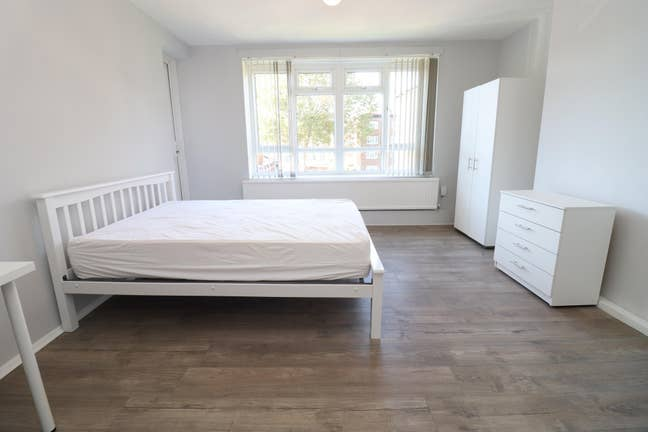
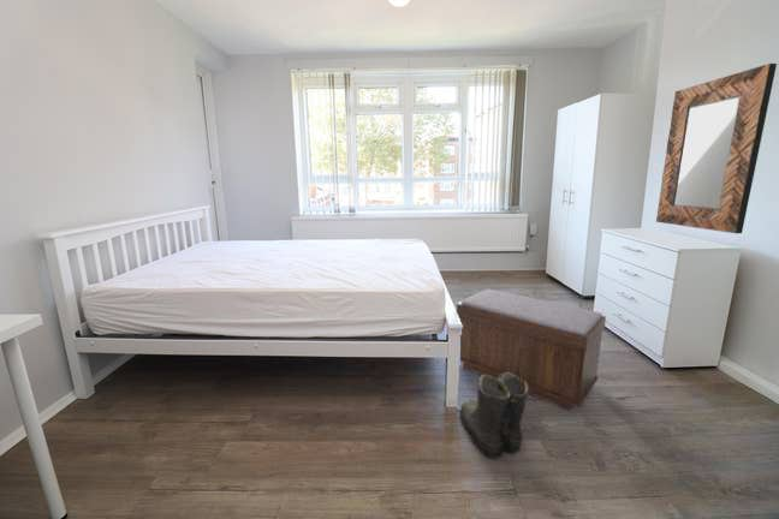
+ home mirror [655,62,778,234]
+ boots [456,372,530,460]
+ bench [456,288,607,412]
